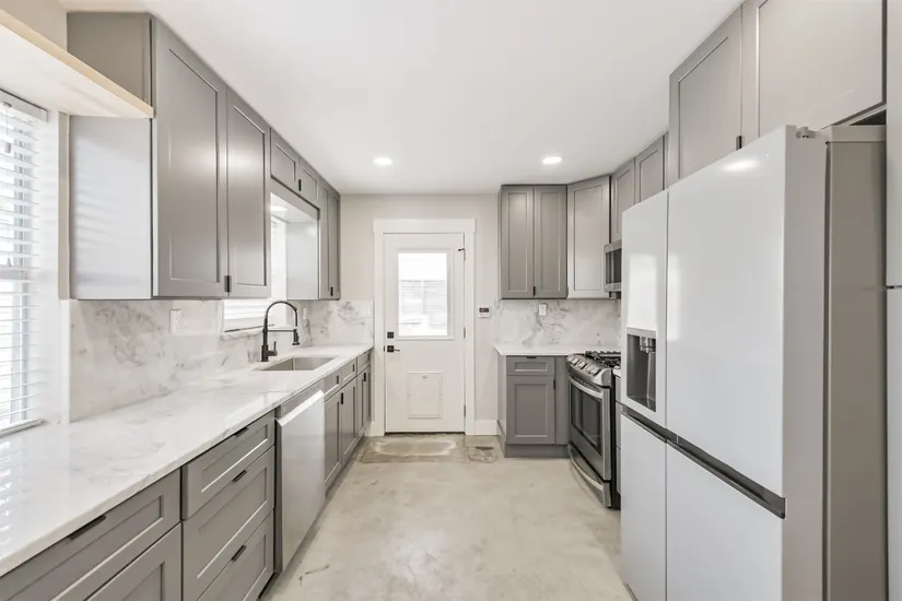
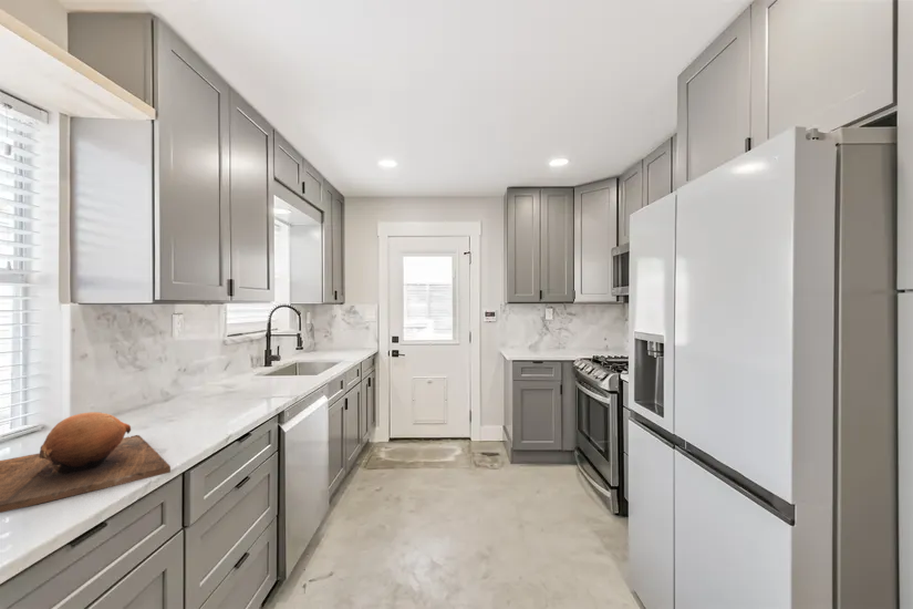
+ chopping board [0,411,172,514]
